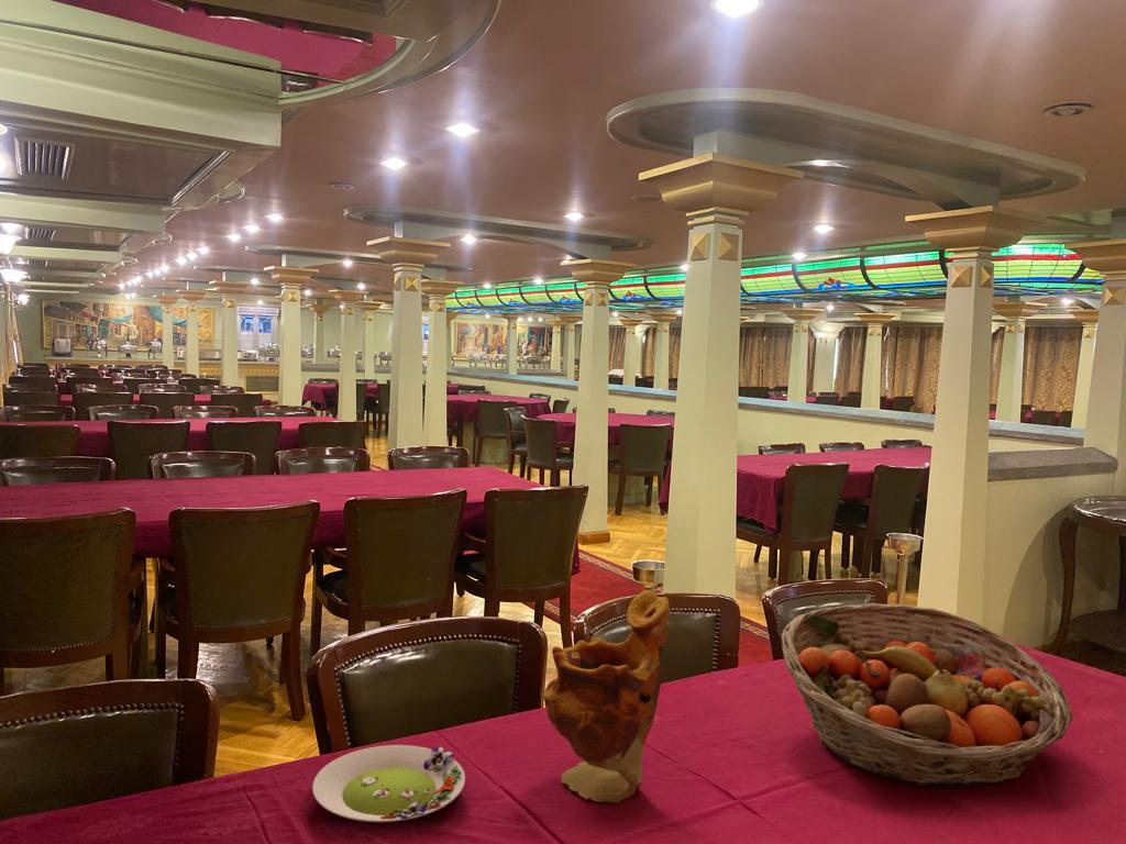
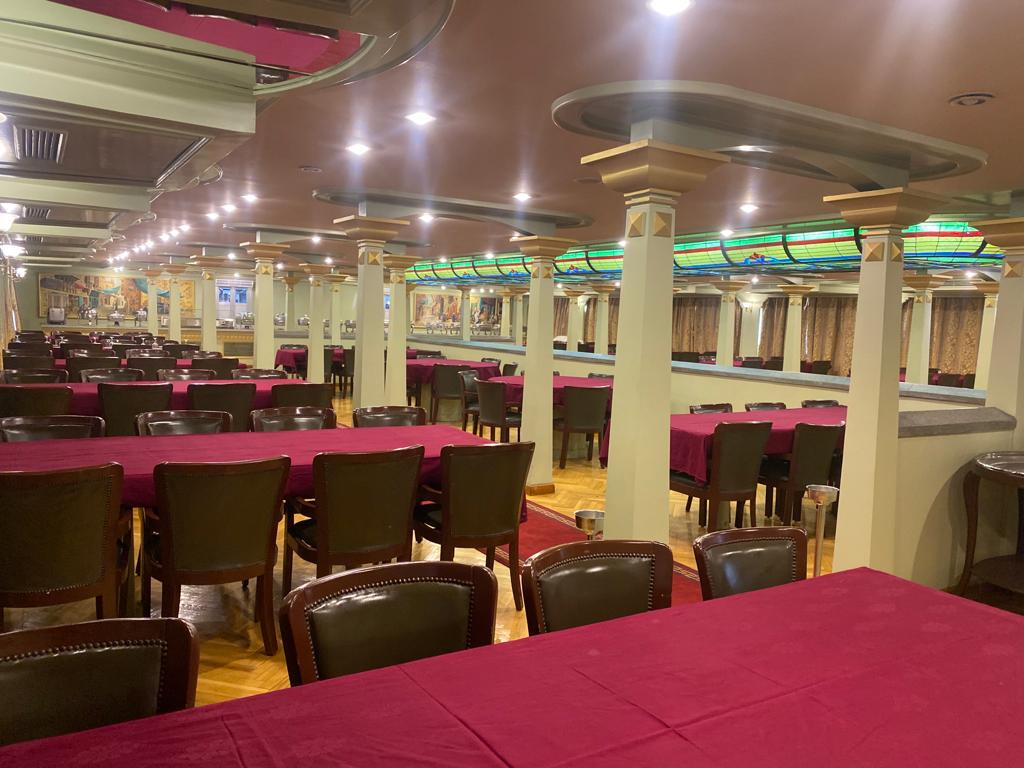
- fruit basket [781,602,1073,788]
- vase [542,589,671,803]
- salad plate [311,744,466,823]
